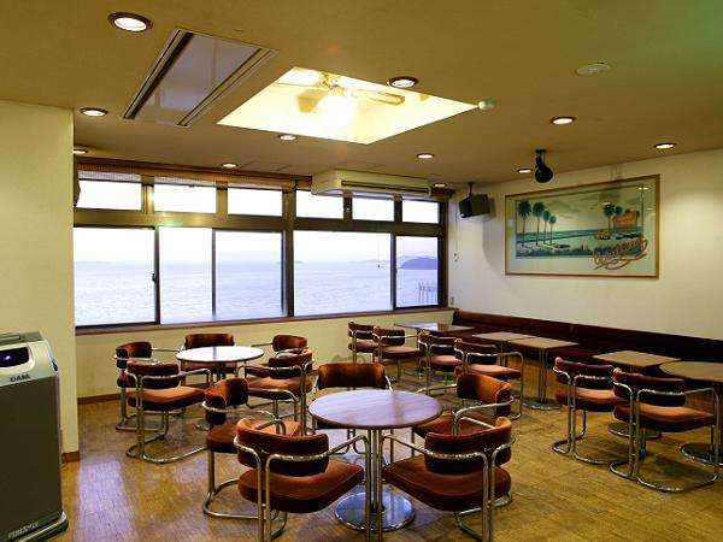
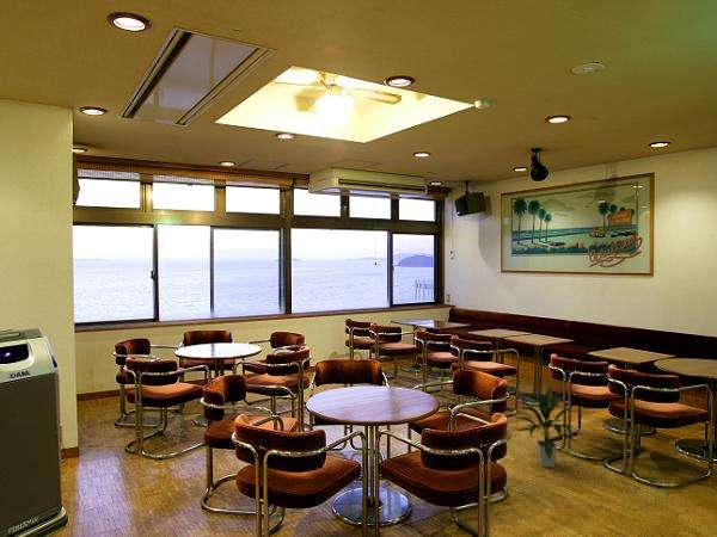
+ indoor plant [513,384,577,469]
